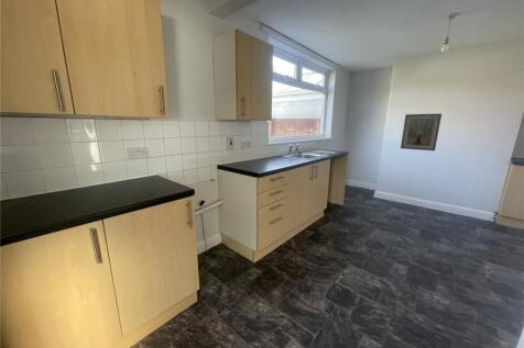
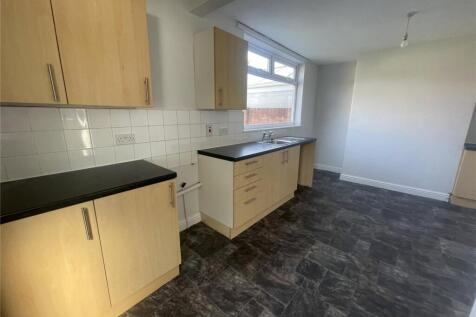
- picture frame [400,113,443,151]
